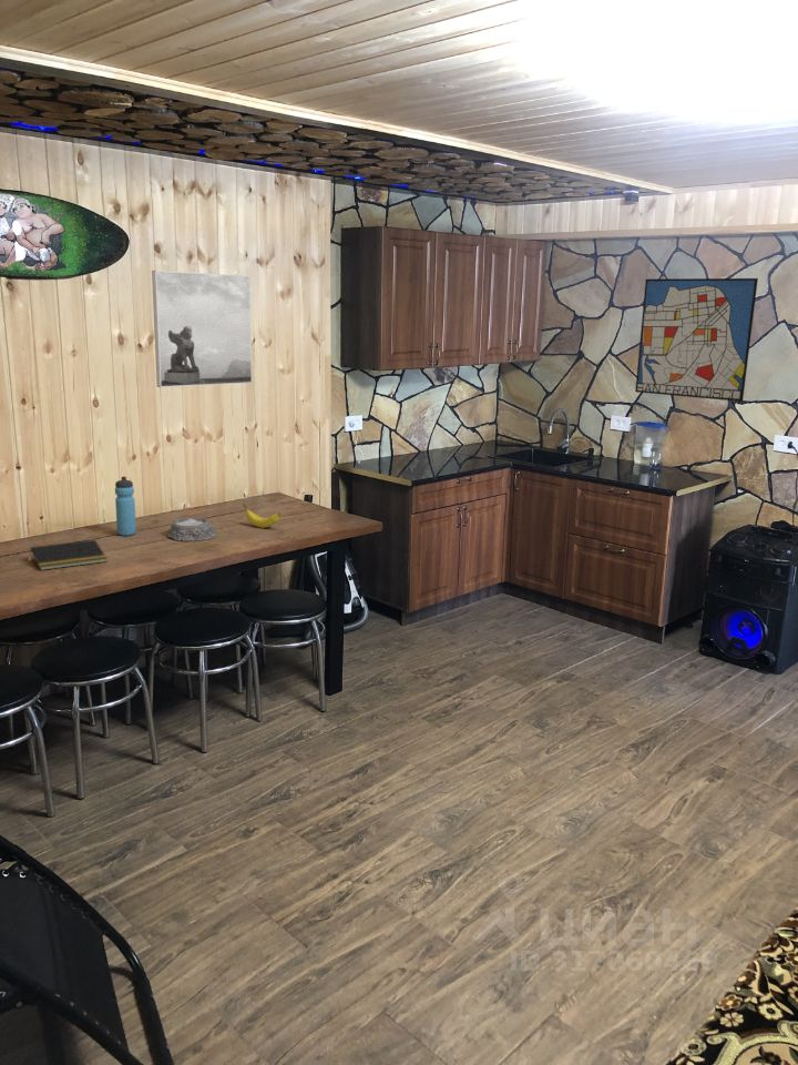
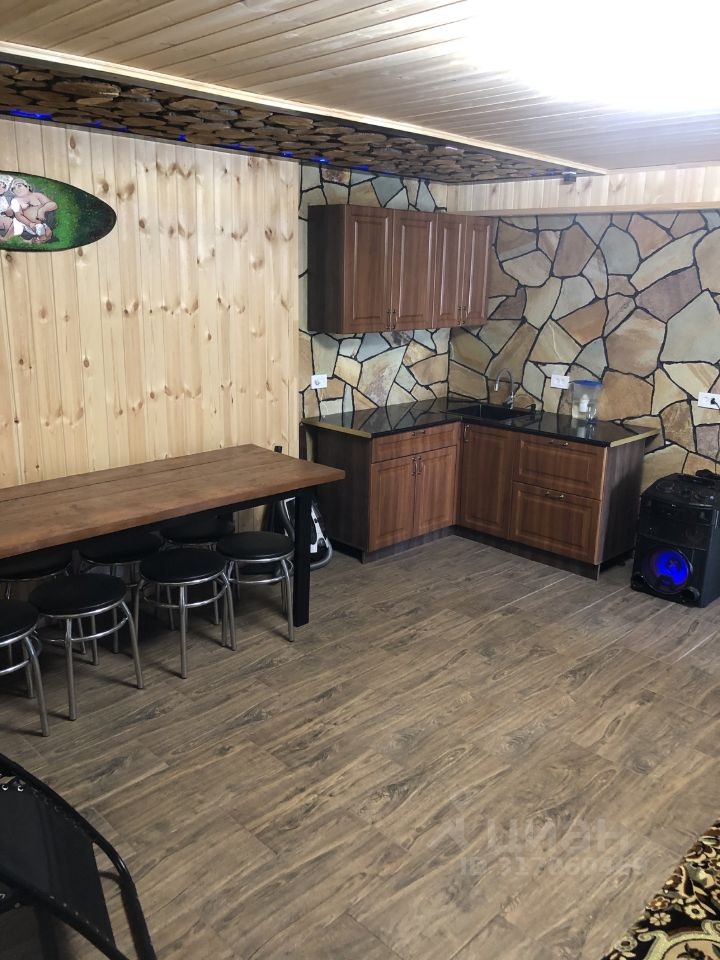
- mortar [166,516,218,541]
- wall art [634,277,759,403]
- notepad [29,539,108,571]
- banana [242,503,282,529]
- water bottle [114,476,137,537]
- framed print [151,270,253,388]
